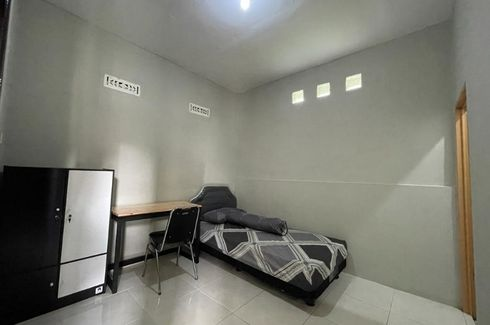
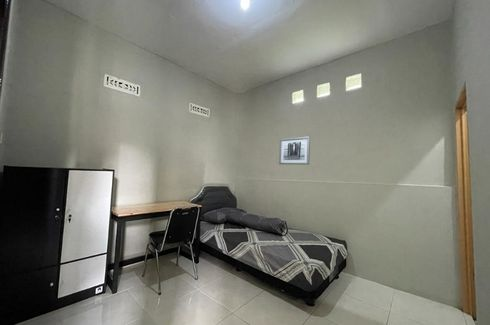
+ wall art [278,136,311,166]
